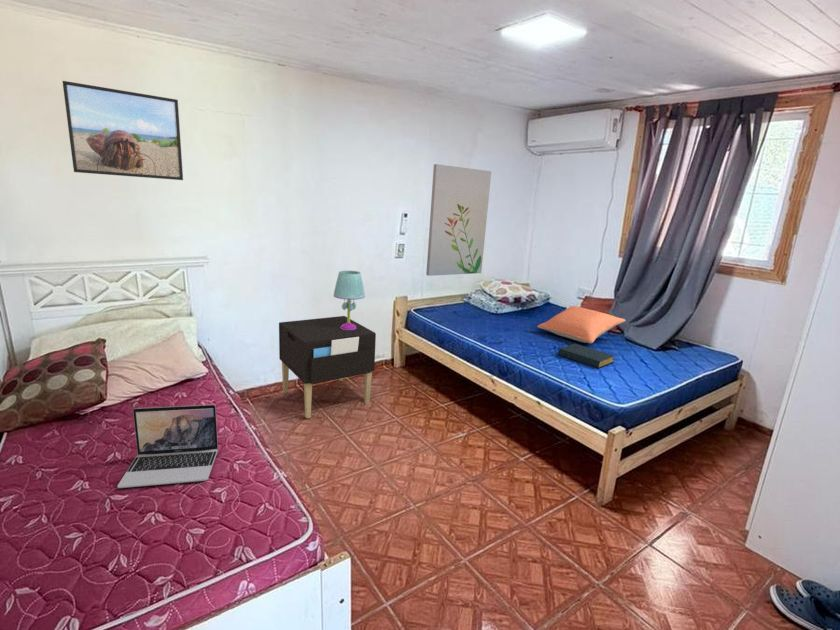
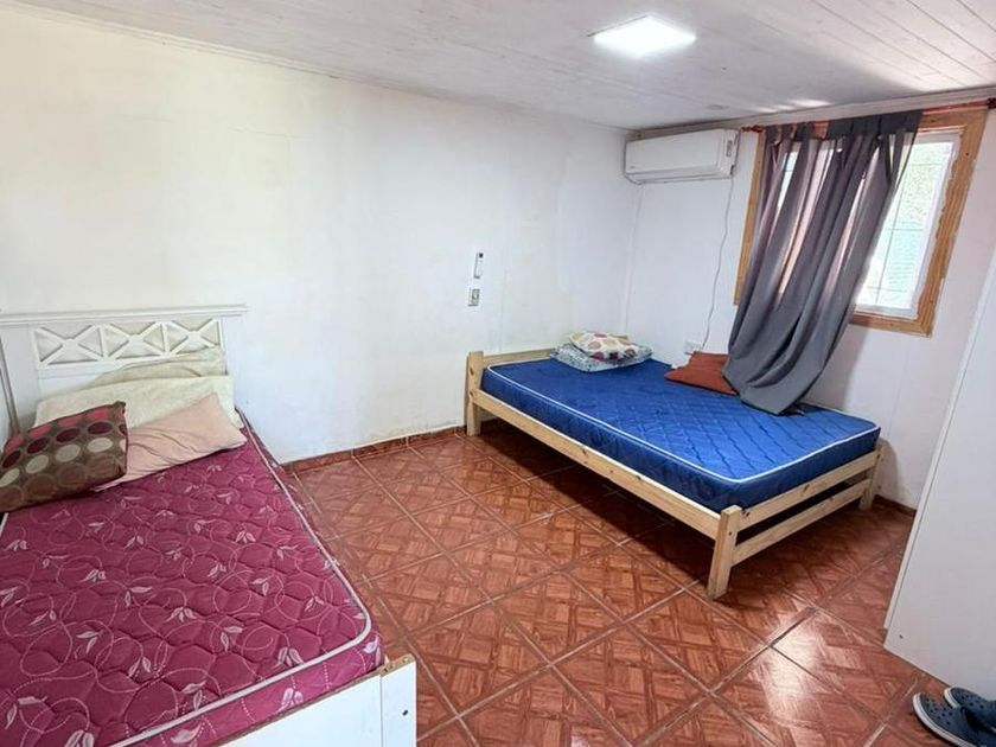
- laptop [117,404,219,489]
- wall art [425,163,492,277]
- hardback book [557,343,615,369]
- table lamp [333,270,366,330]
- pillow [536,305,627,344]
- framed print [61,80,184,181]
- nightstand [278,315,377,419]
